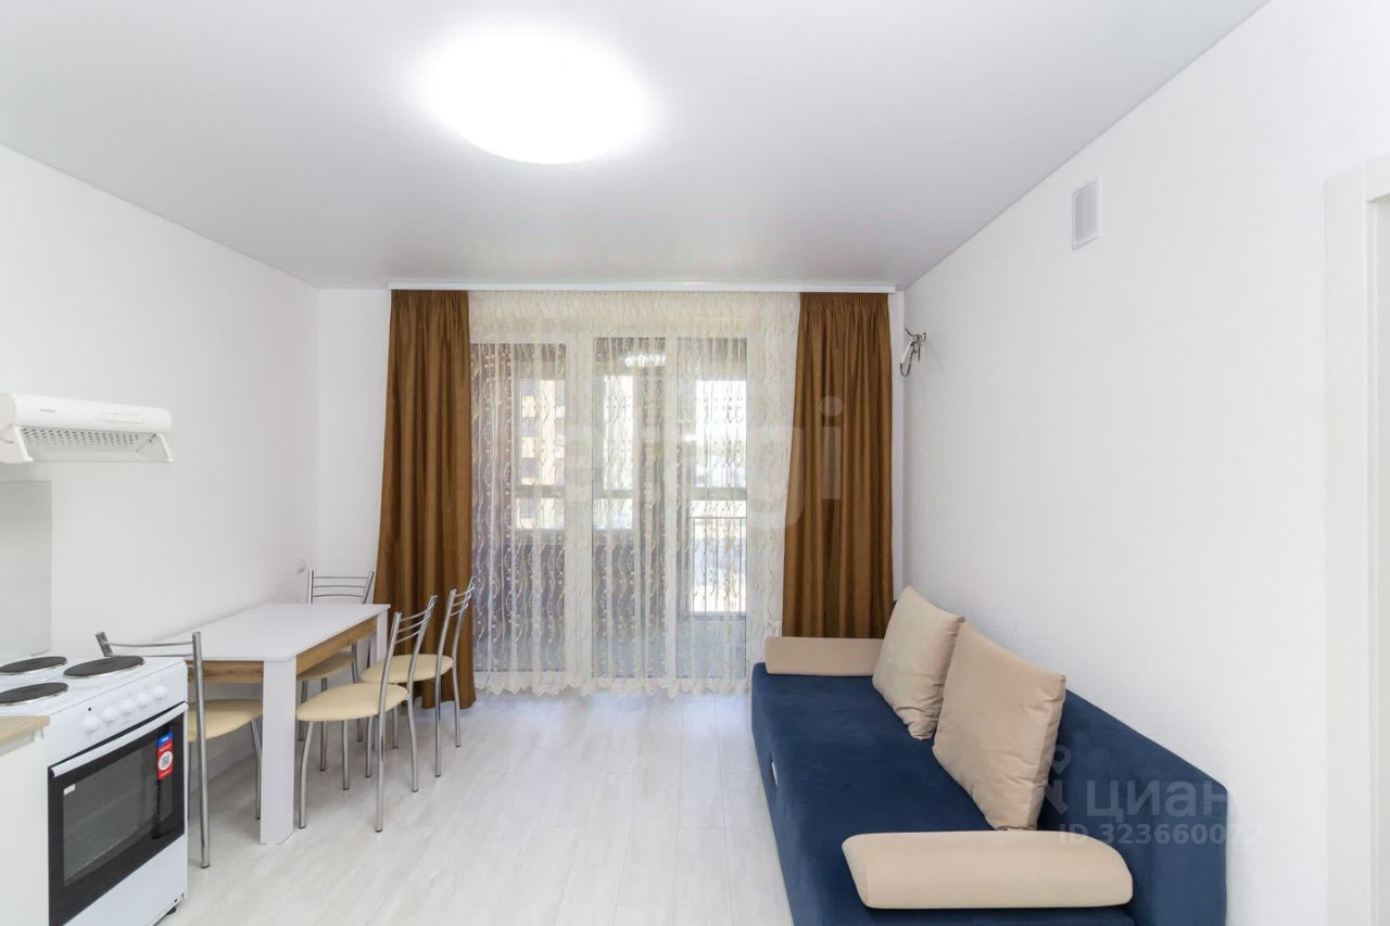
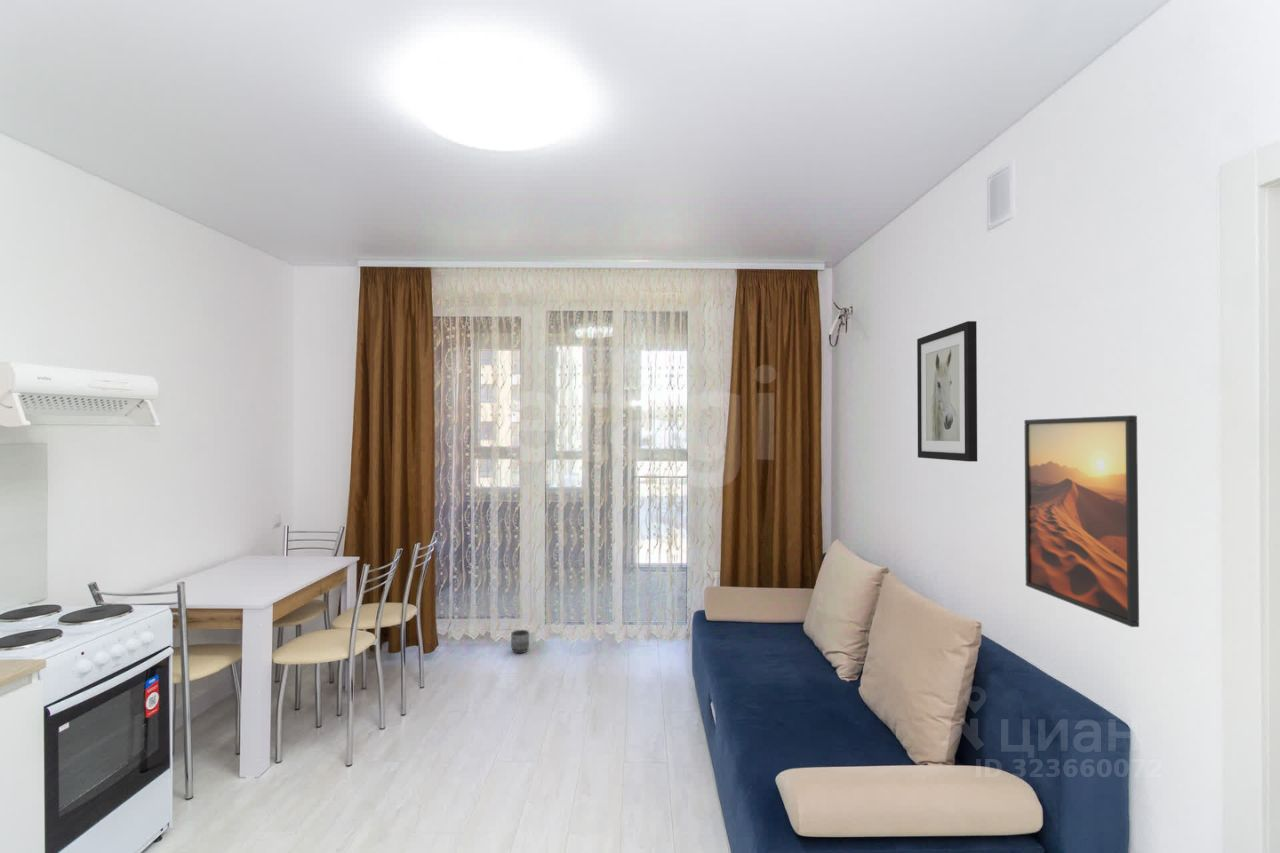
+ planter [510,629,530,654]
+ wall art [916,320,978,463]
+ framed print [1023,414,1140,628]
